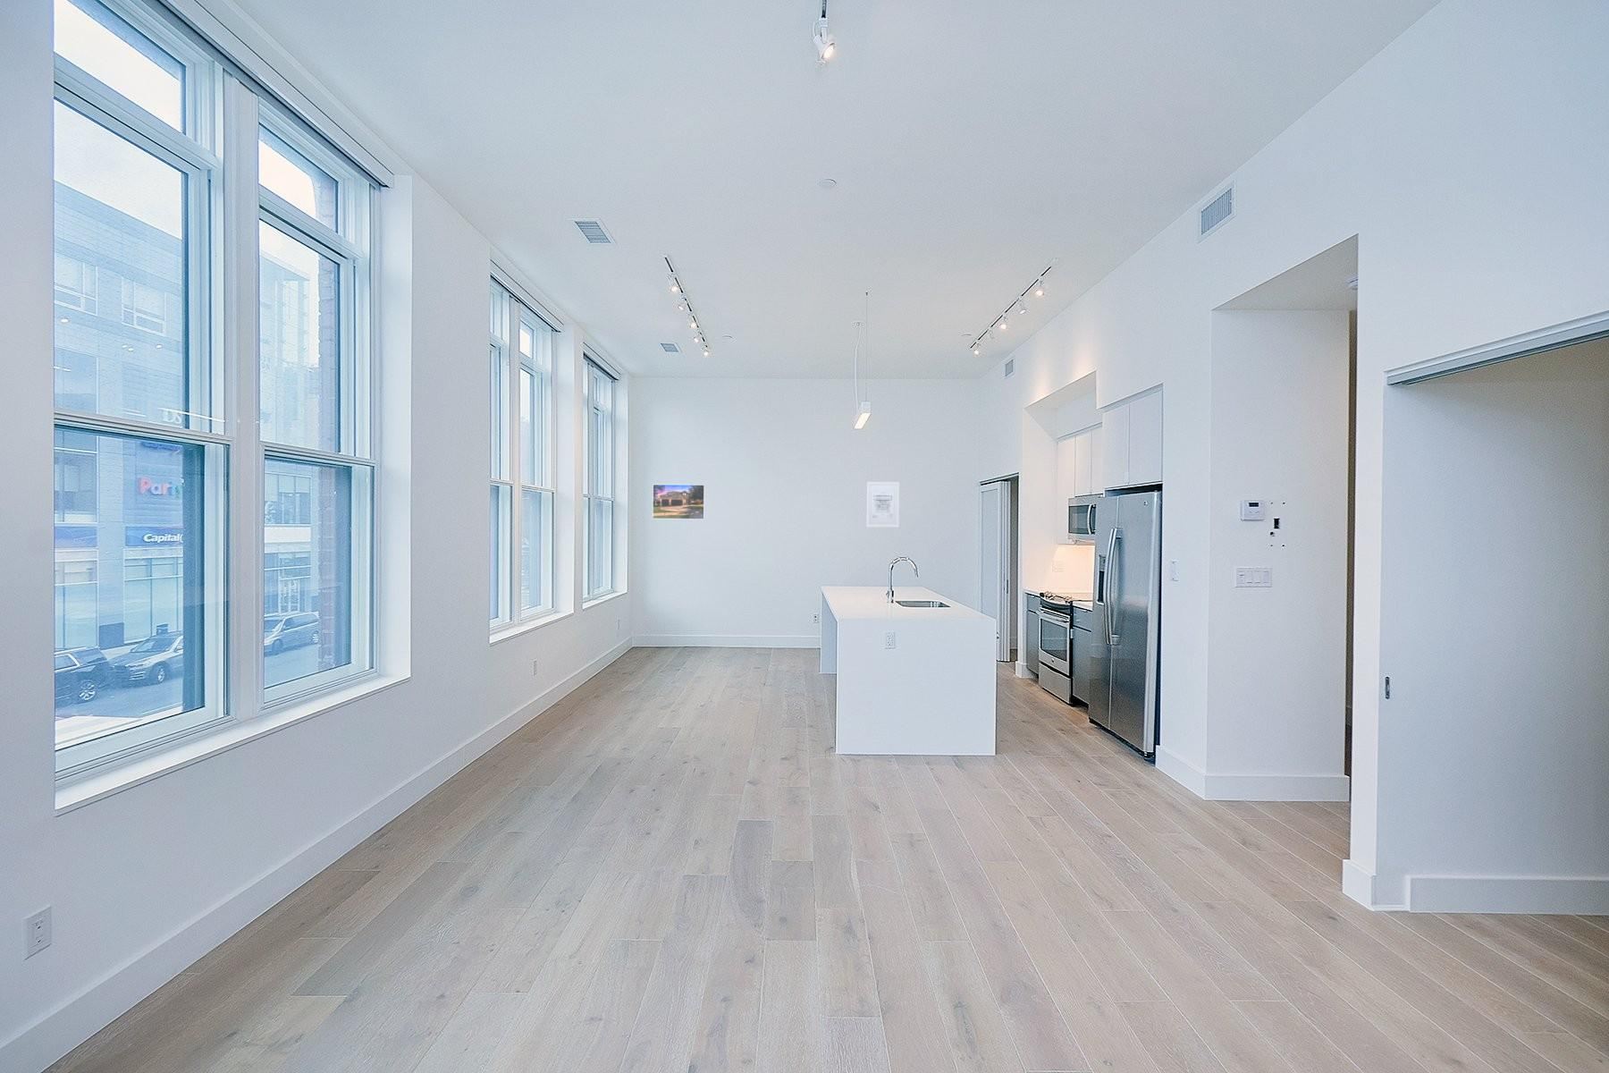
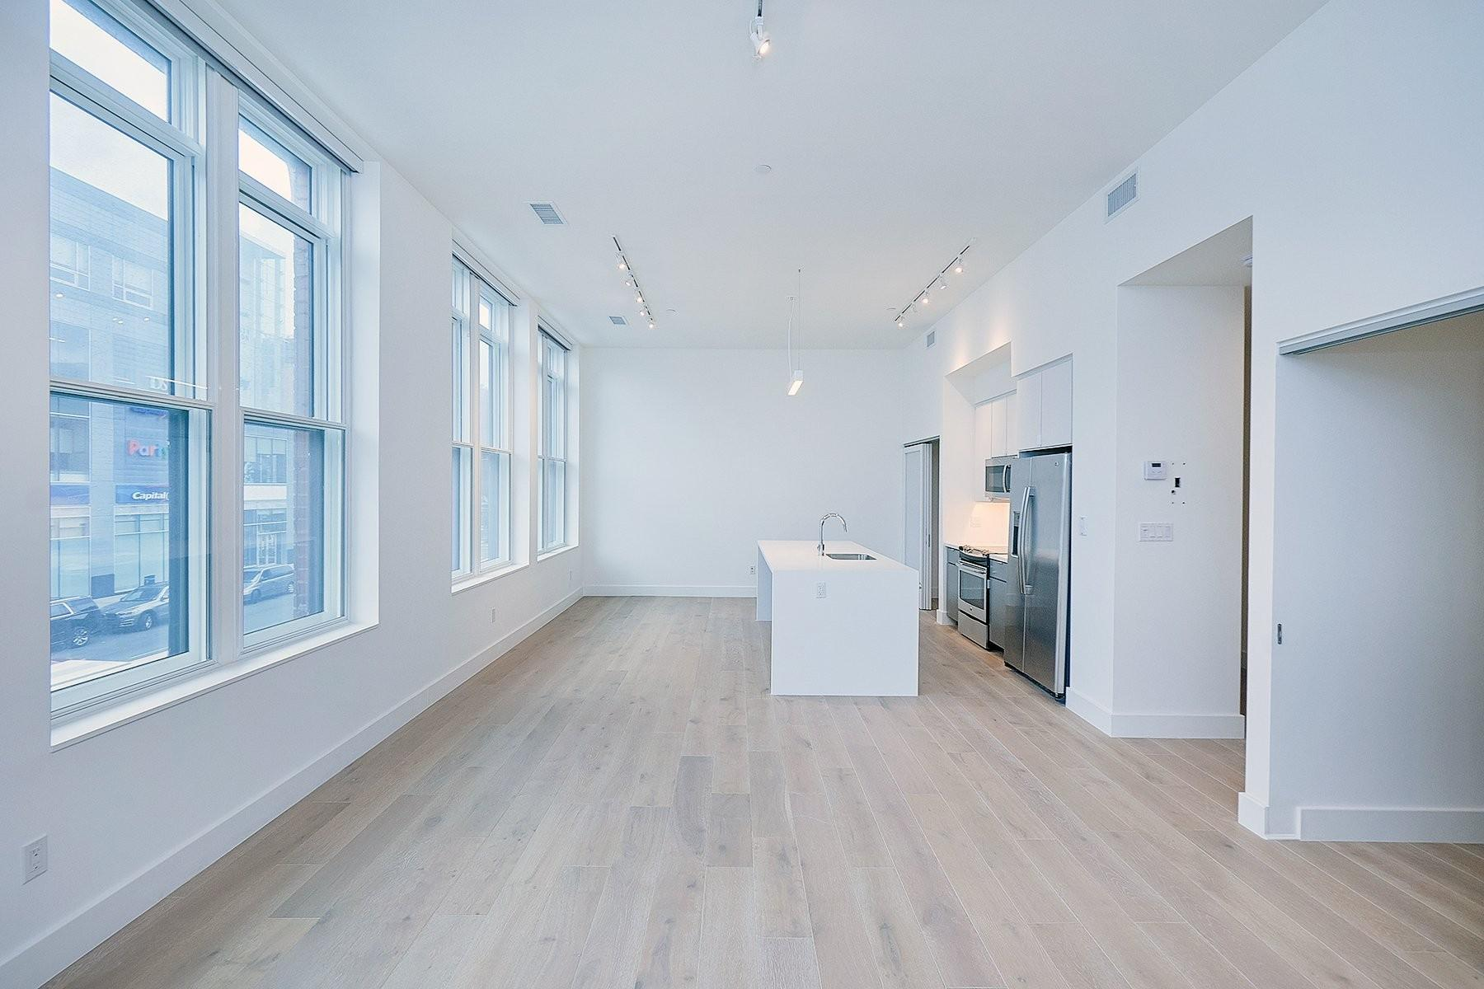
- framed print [651,484,705,521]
- wall art [866,481,900,528]
